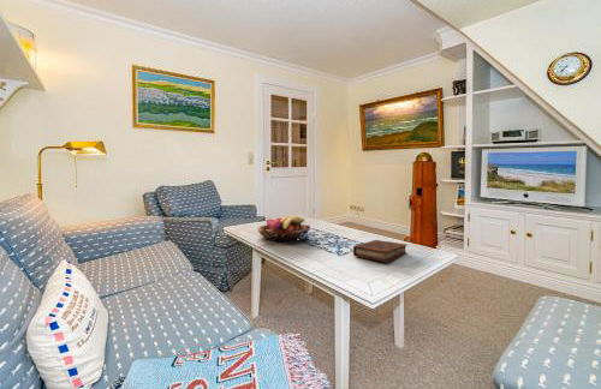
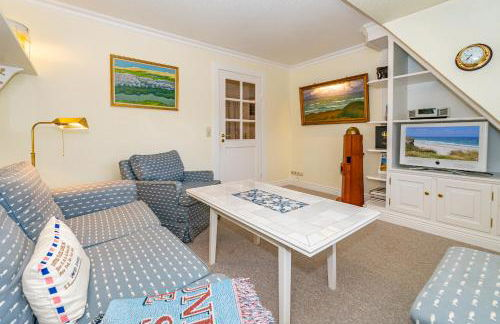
- fruit basket [257,215,311,241]
- book [352,239,409,263]
